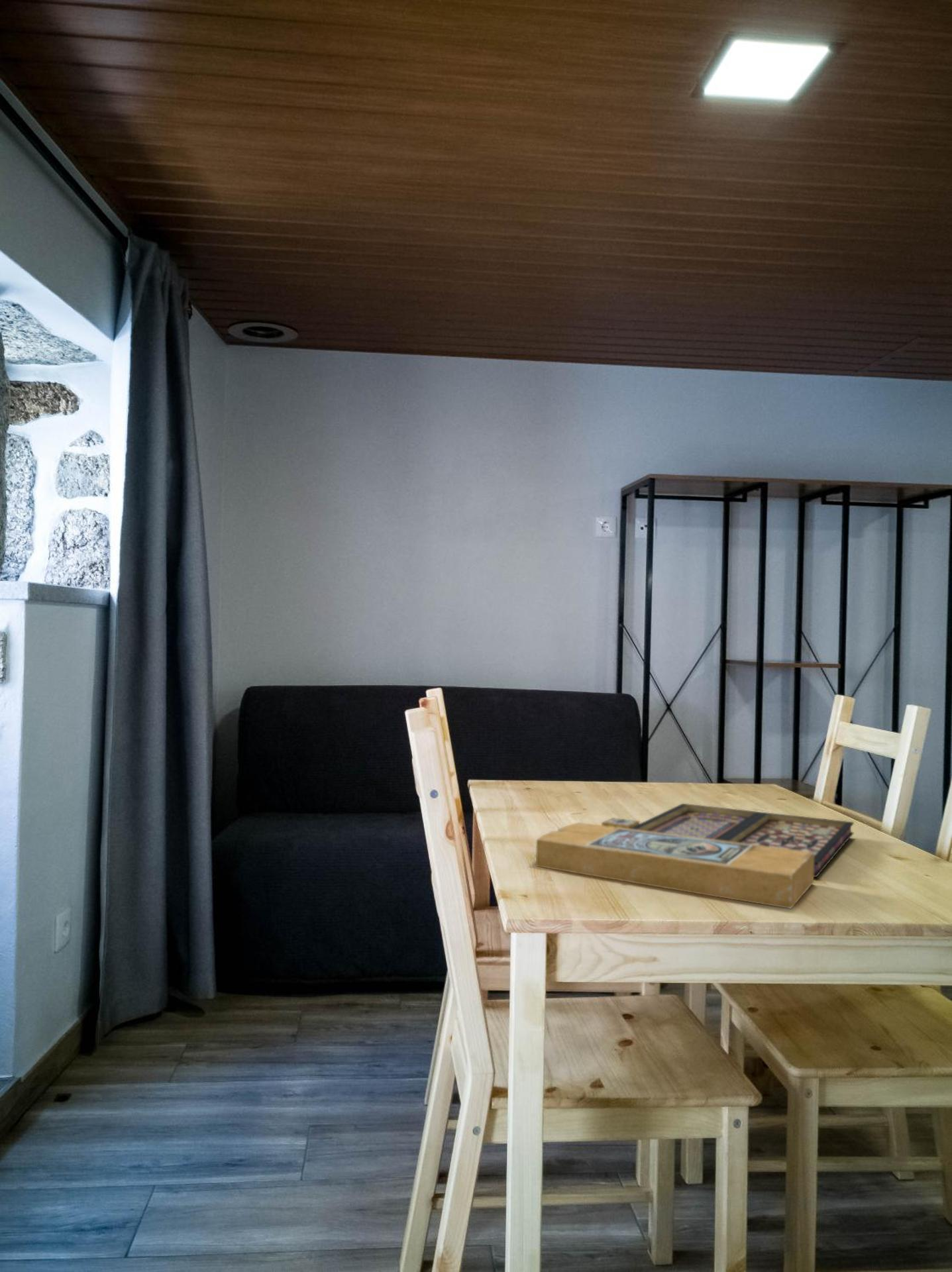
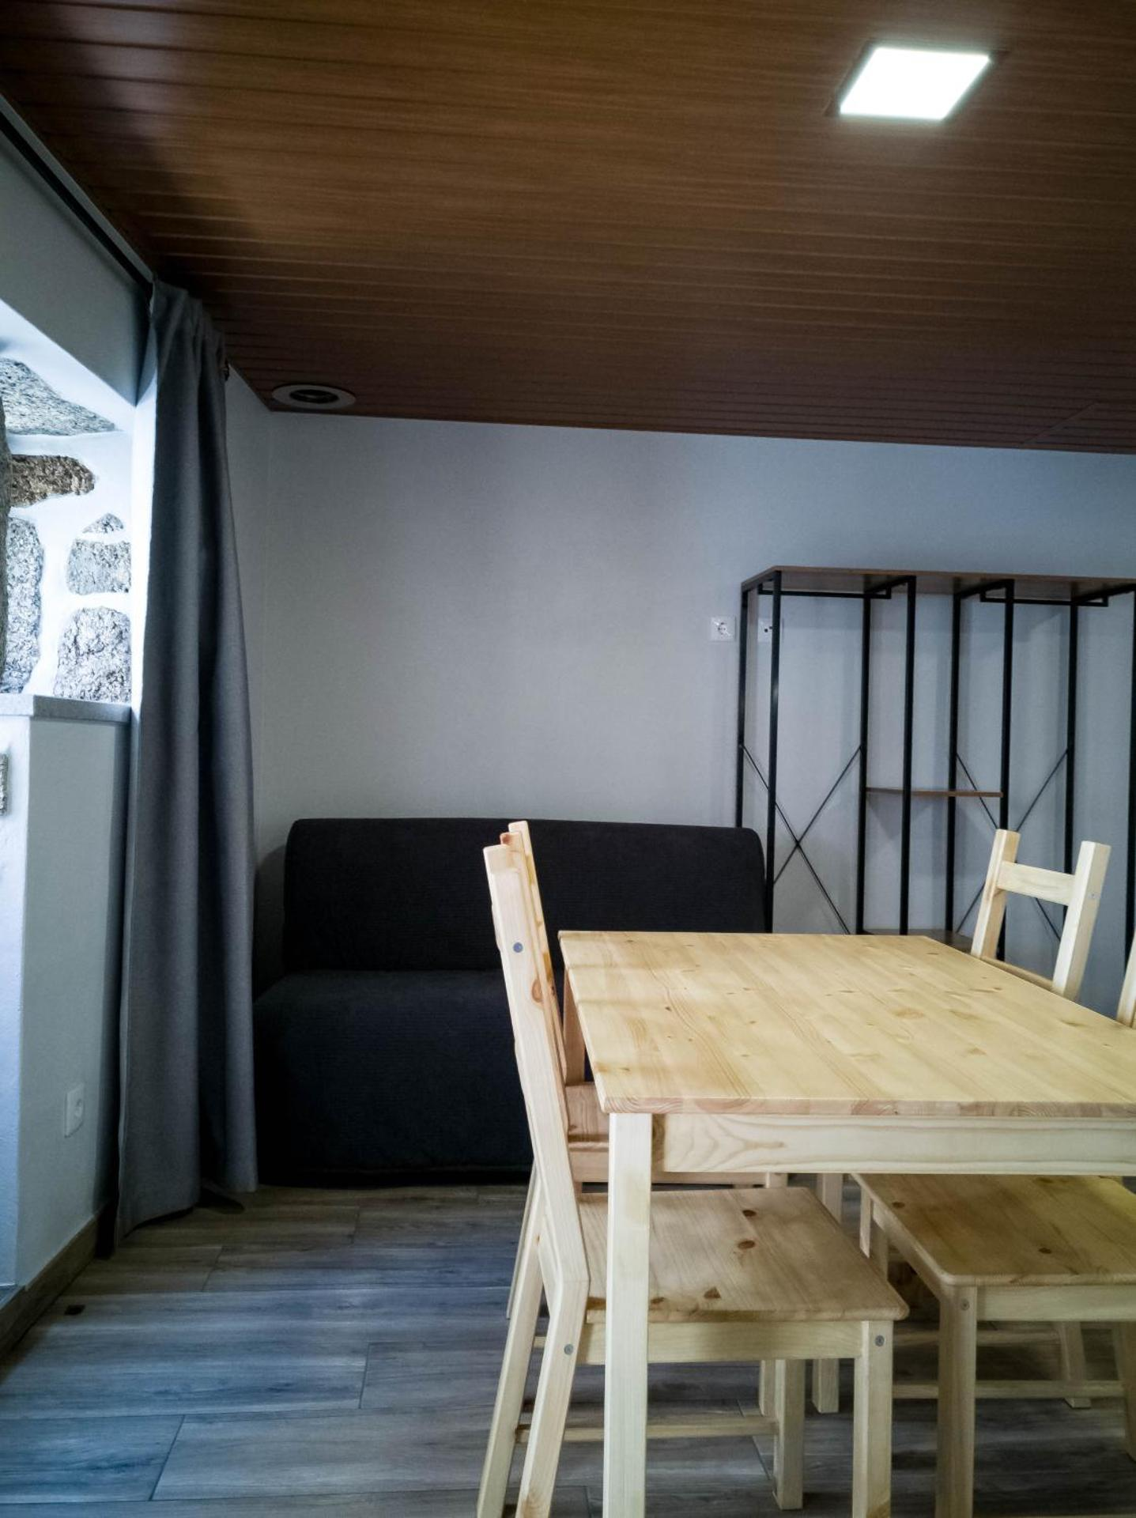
- board game [535,803,855,910]
